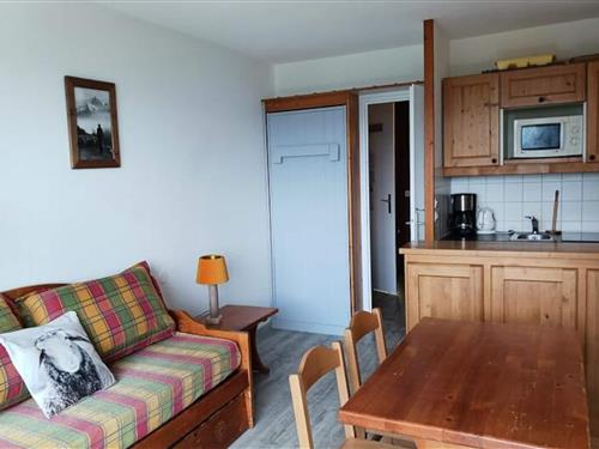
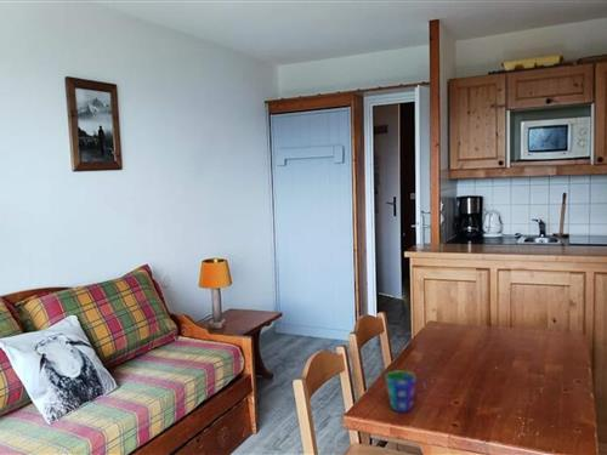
+ cup [384,369,427,414]
